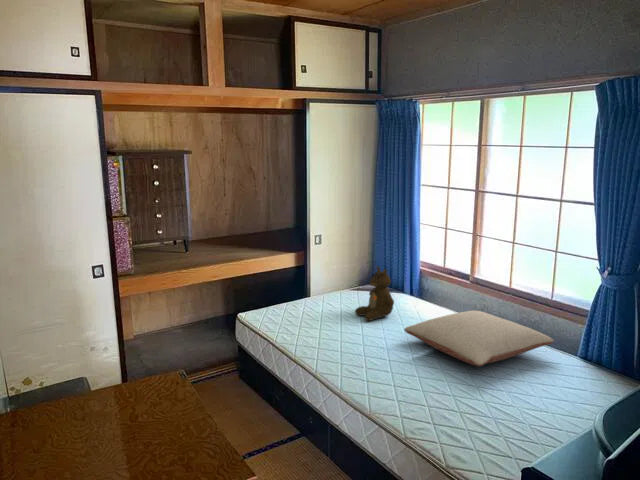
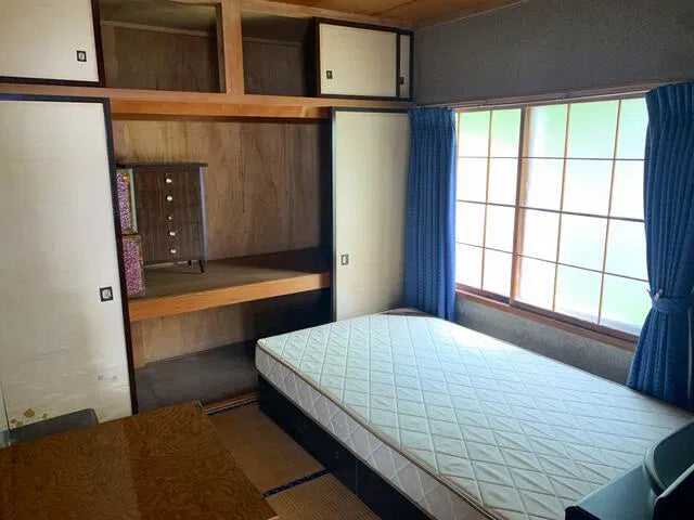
- teddy bear [354,265,395,322]
- pillow [403,310,555,367]
